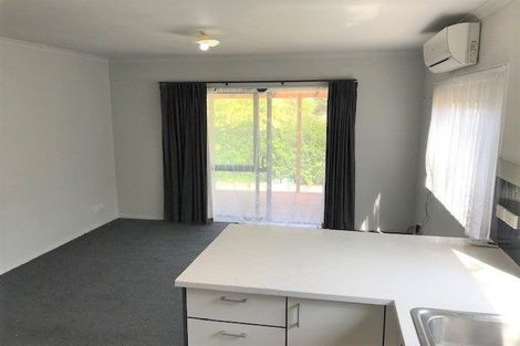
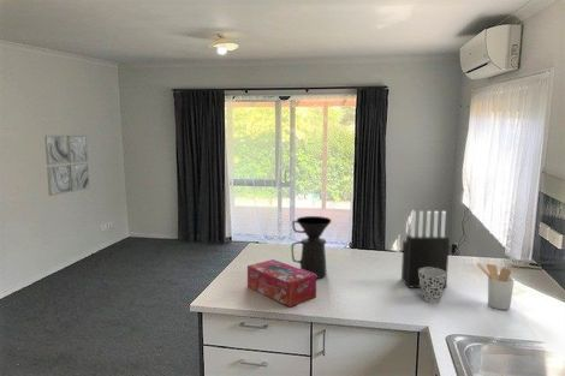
+ tissue box [246,258,317,308]
+ utensil holder [476,262,516,311]
+ knife block [400,210,451,288]
+ wall art [43,135,90,197]
+ cup [420,268,446,304]
+ coffee maker [291,215,332,280]
